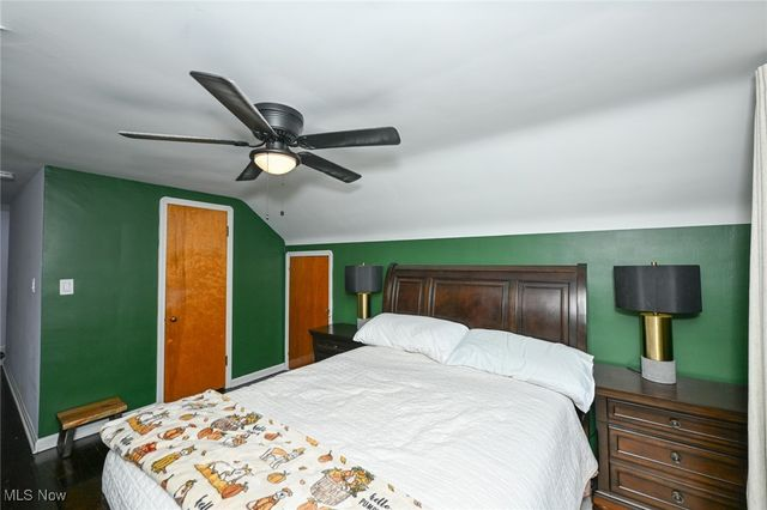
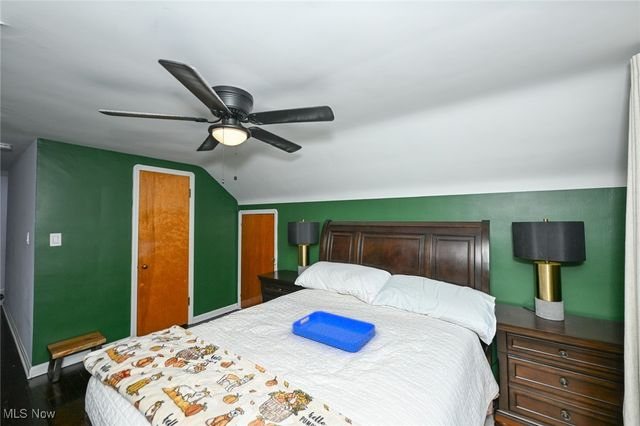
+ serving tray [291,310,376,353]
